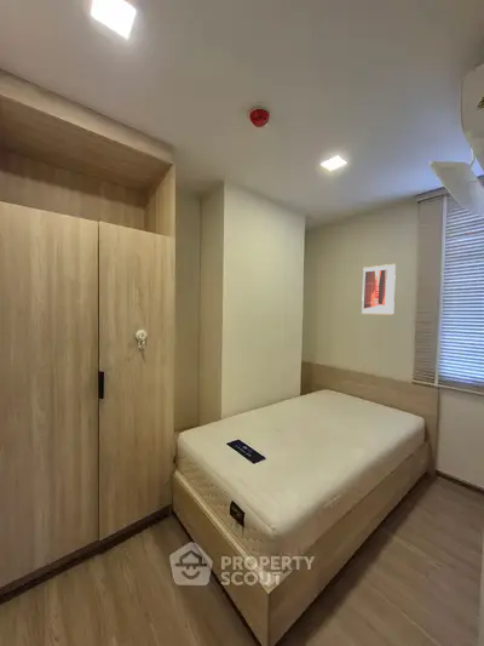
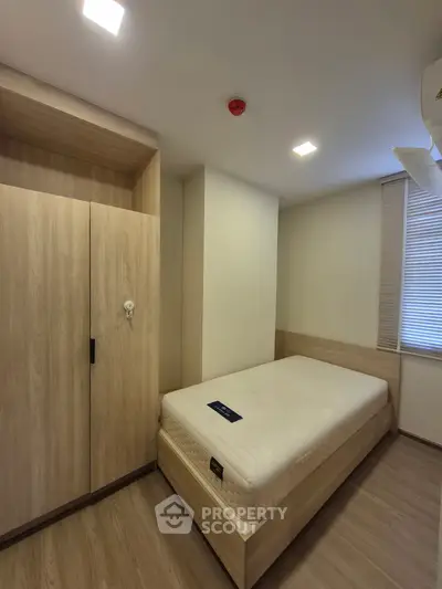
- wall art [361,263,397,315]
